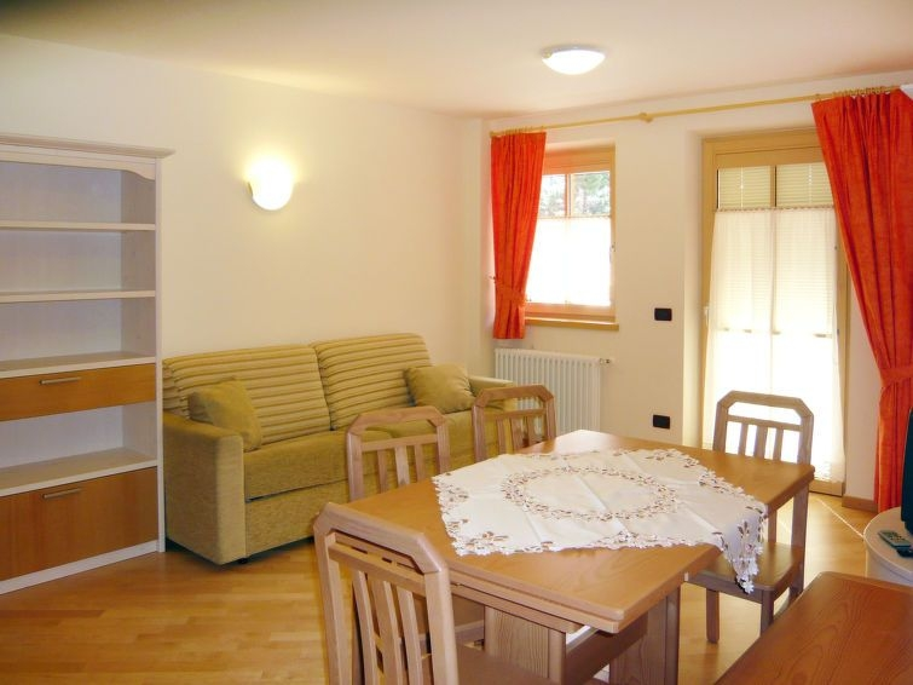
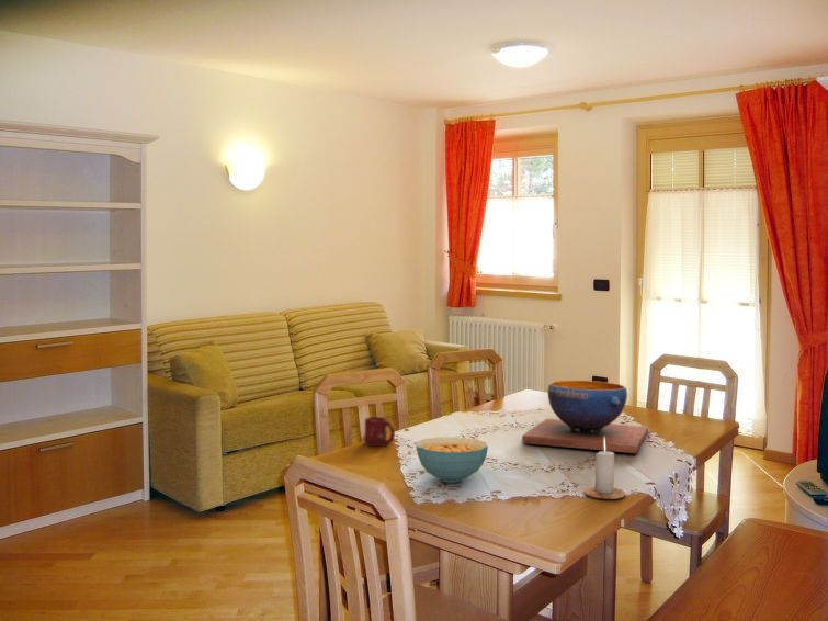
+ cup [364,416,396,448]
+ candle [583,440,626,500]
+ cereal bowl [415,436,489,484]
+ decorative bowl [521,380,649,454]
